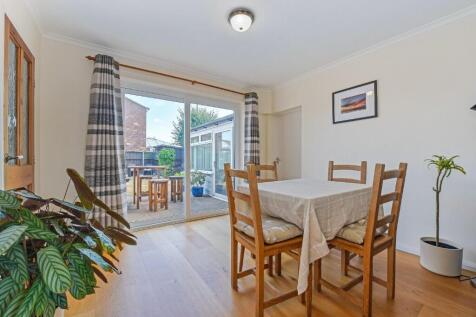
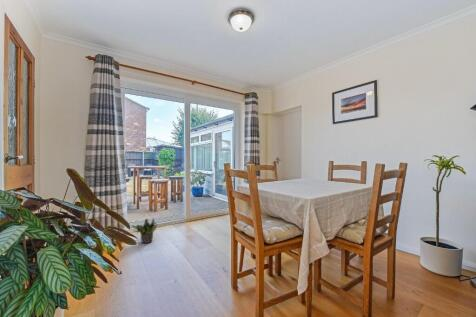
+ potted plant [130,218,158,244]
